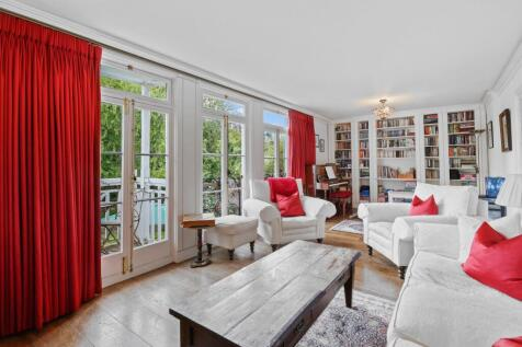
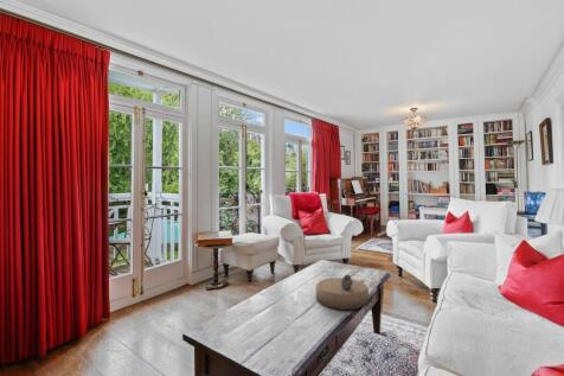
+ decorative bowl [315,273,370,311]
